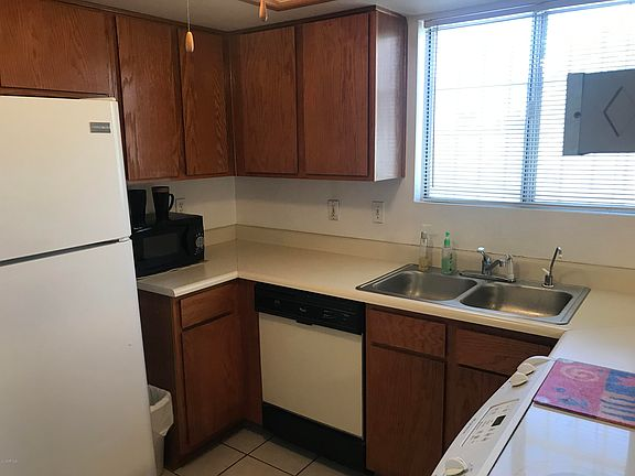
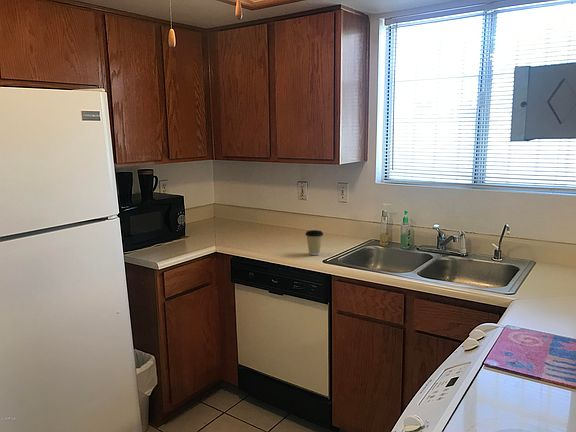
+ coffee cup [305,229,324,256]
